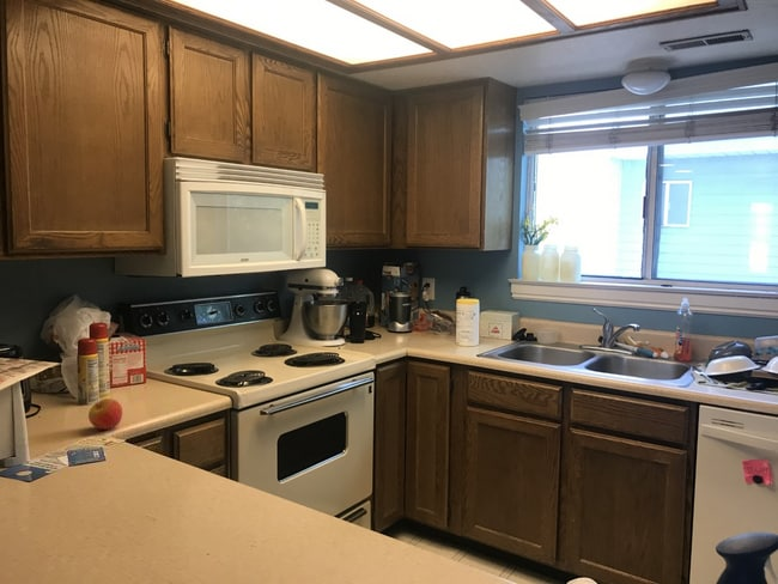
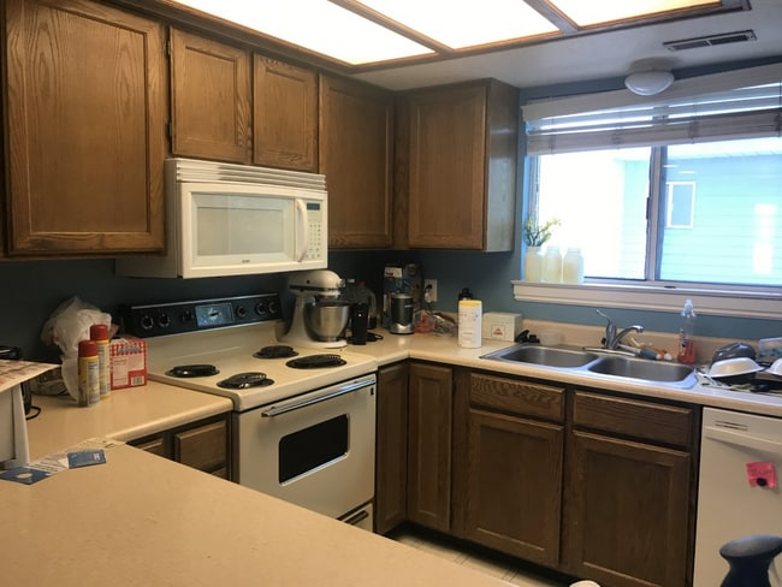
- apple [87,397,123,431]
